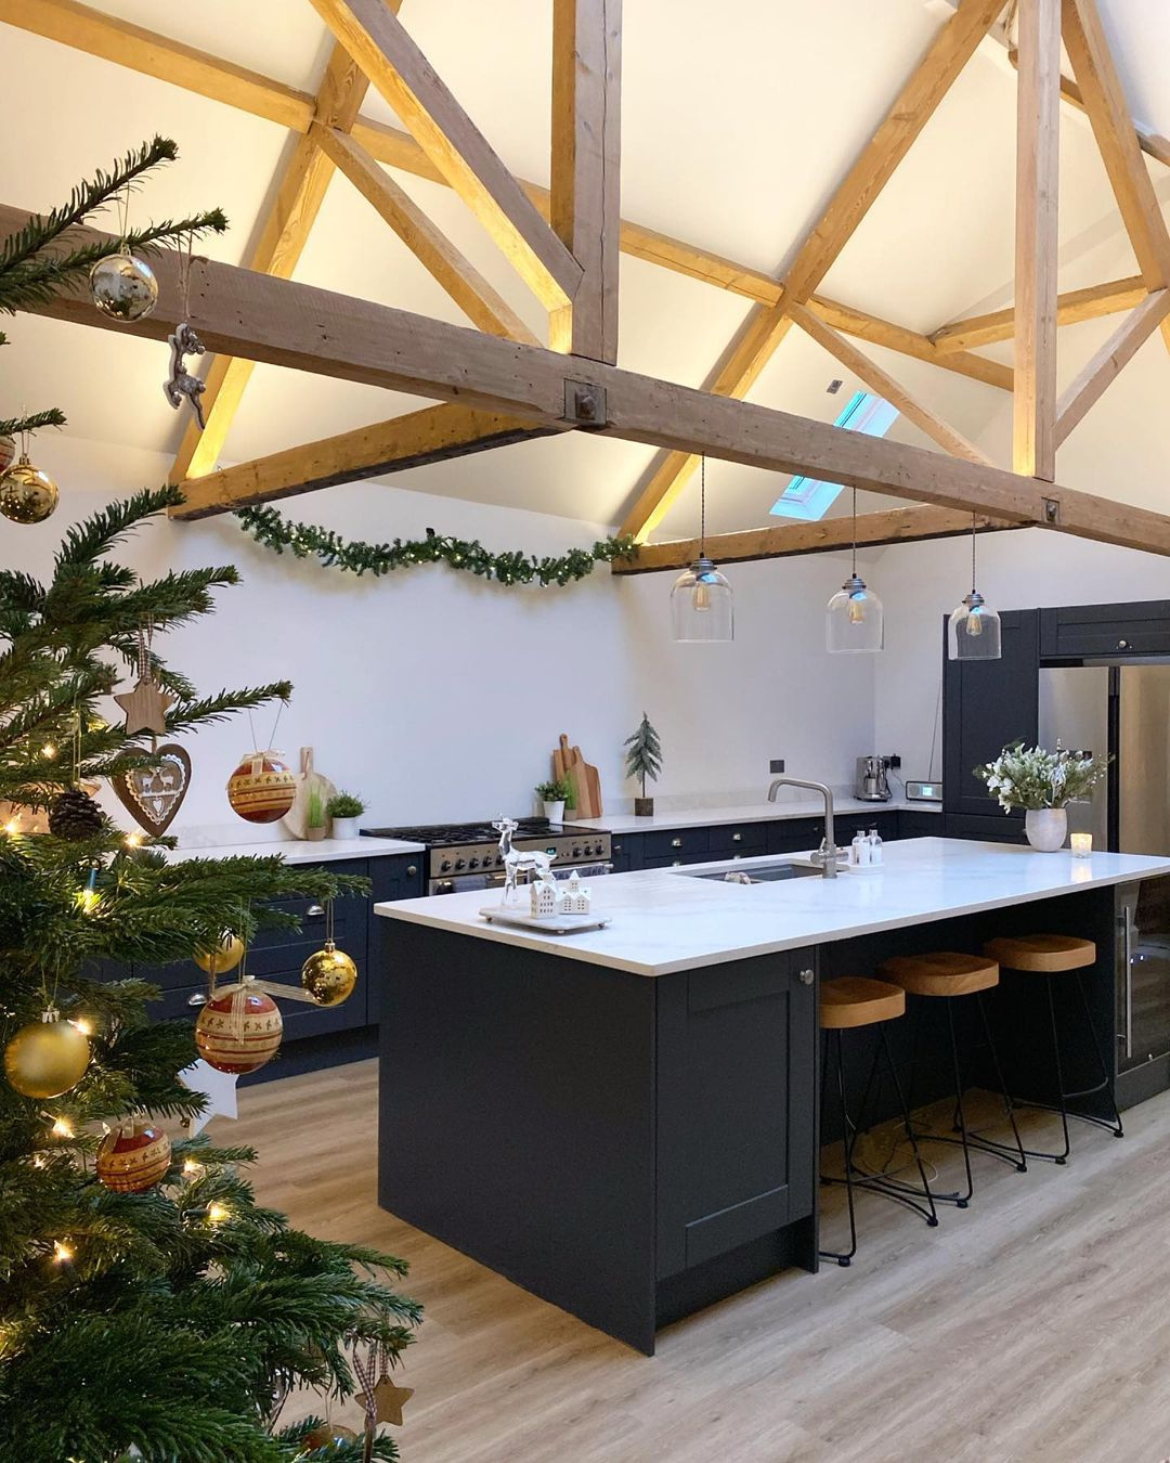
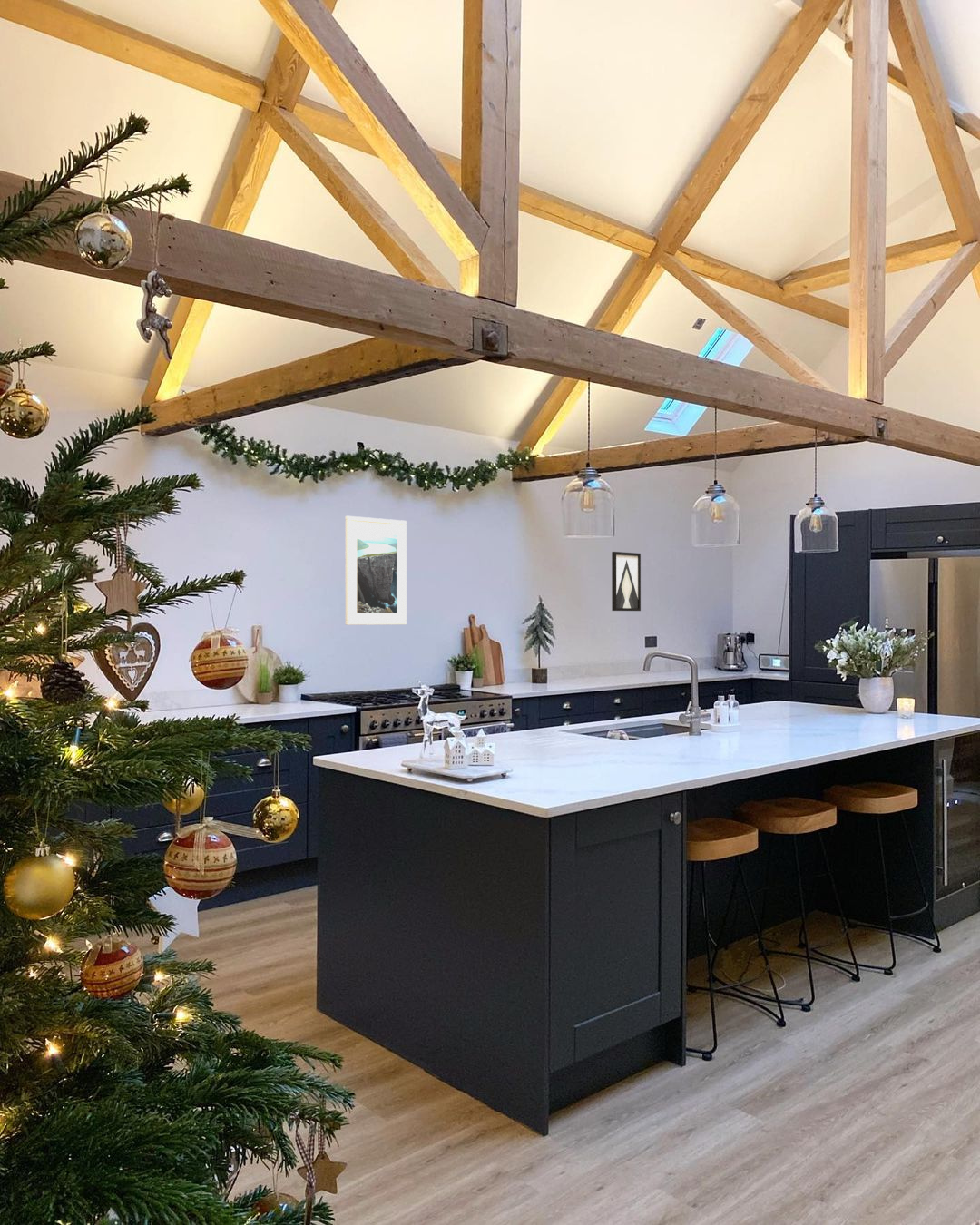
+ wall art [611,551,642,612]
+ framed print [345,515,407,626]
